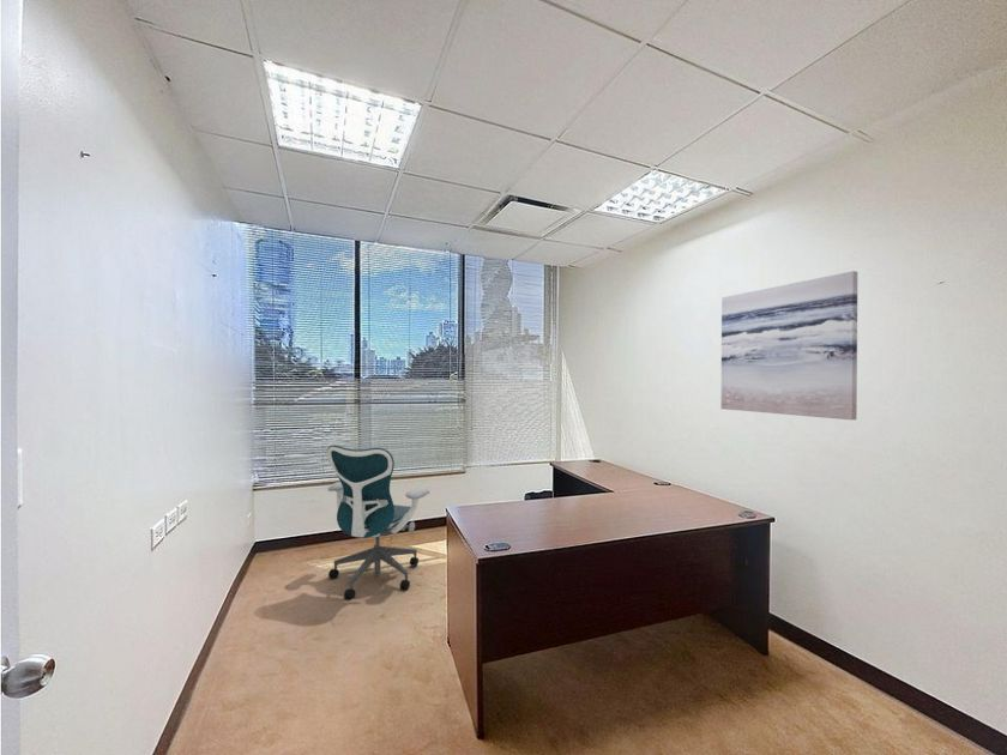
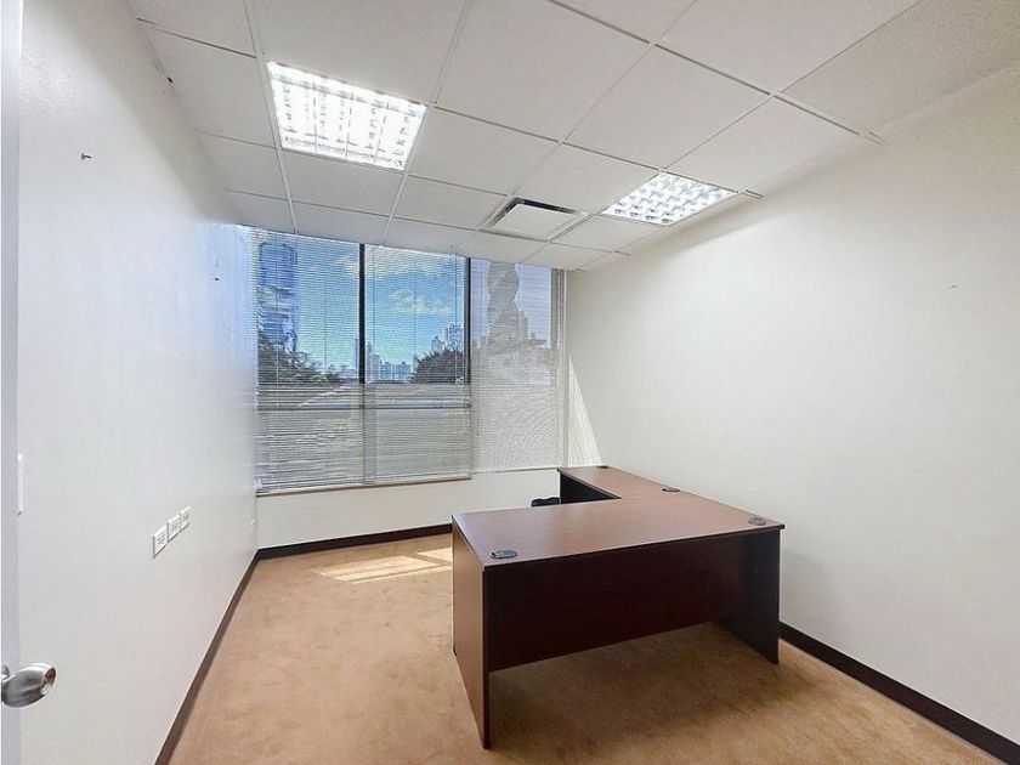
- office chair [326,445,432,600]
- wall art [720,270,858,421]
